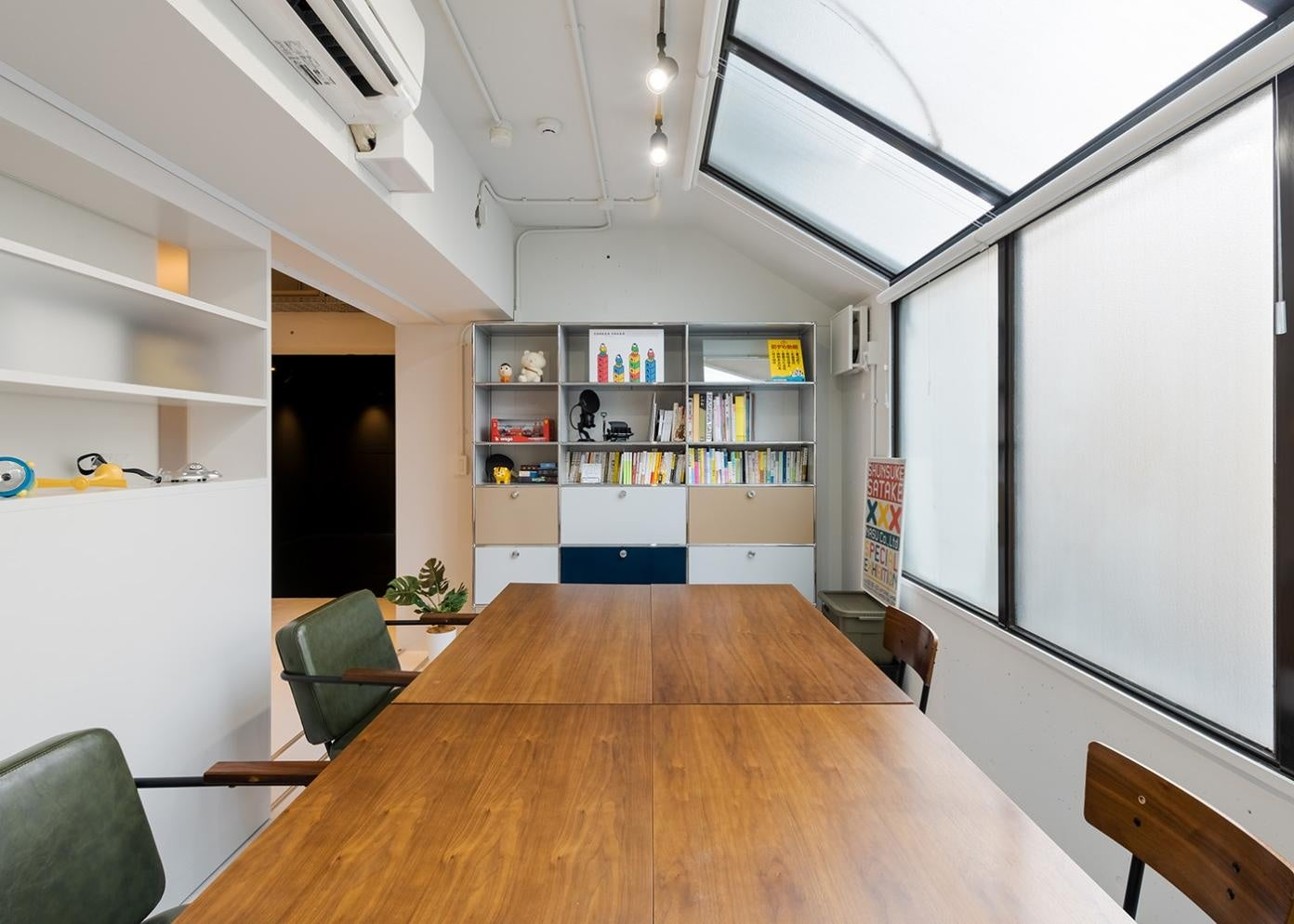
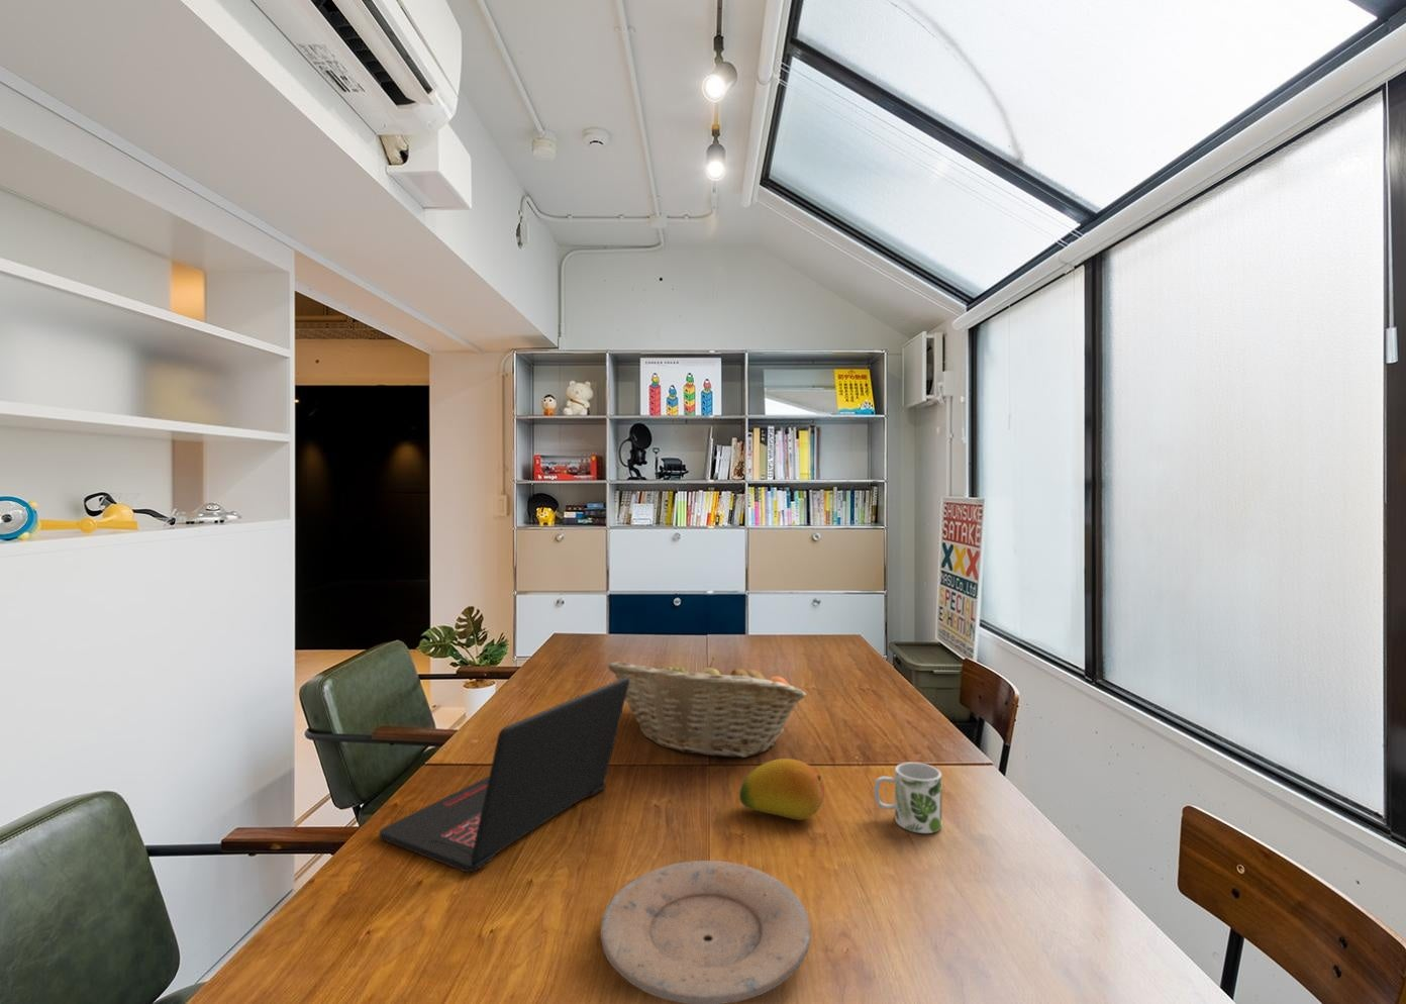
+ laptop [379,677,629,873]
+ plate [599,859,812,1004]
+ fruit basket [607,656,807,758]
+ fruit [739,757,825,821]
+ mug [873,762,942,834]
